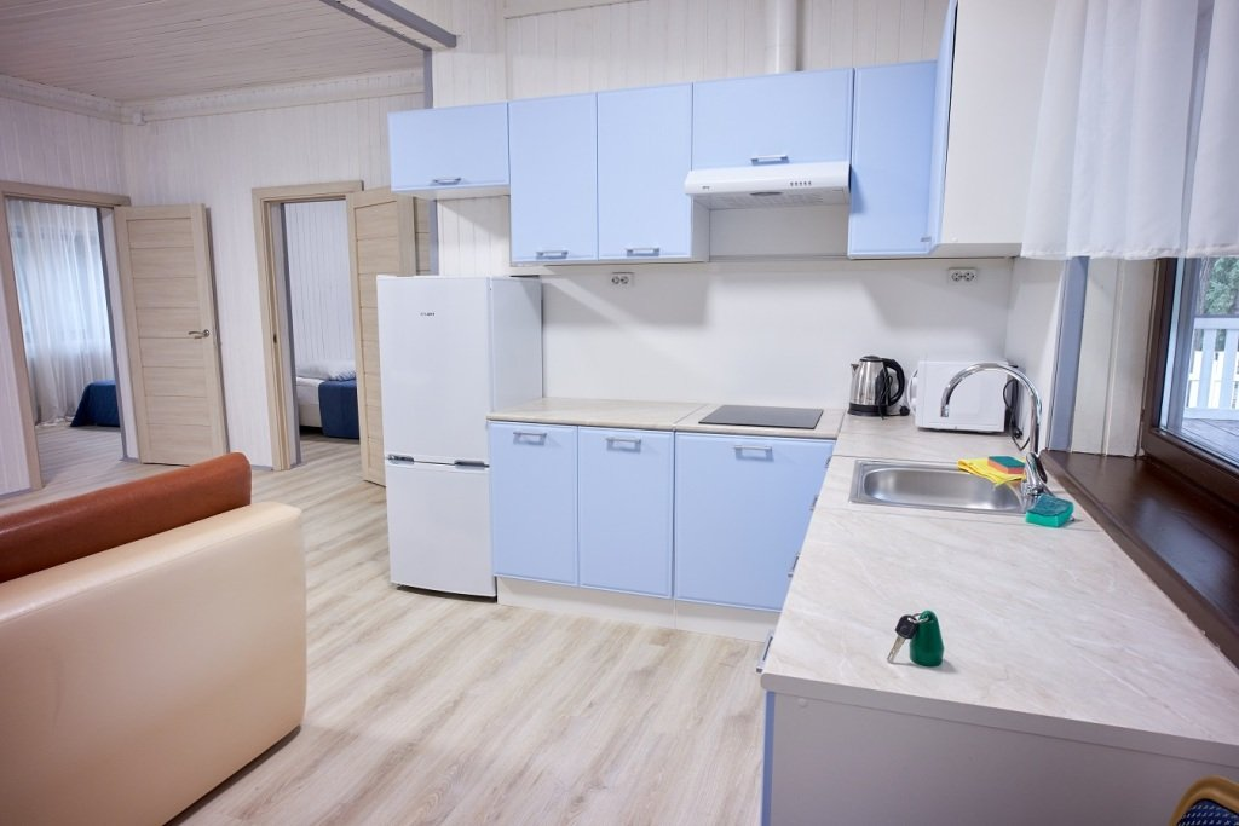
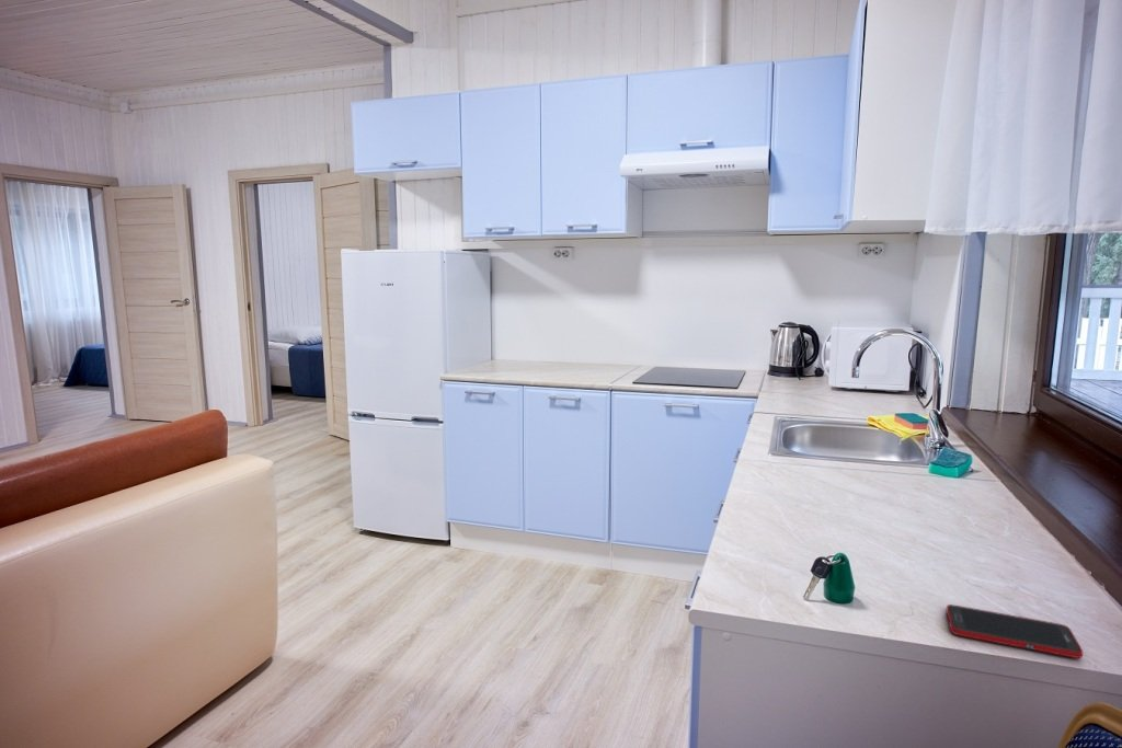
+ cell phone [944,603,1084,659]
